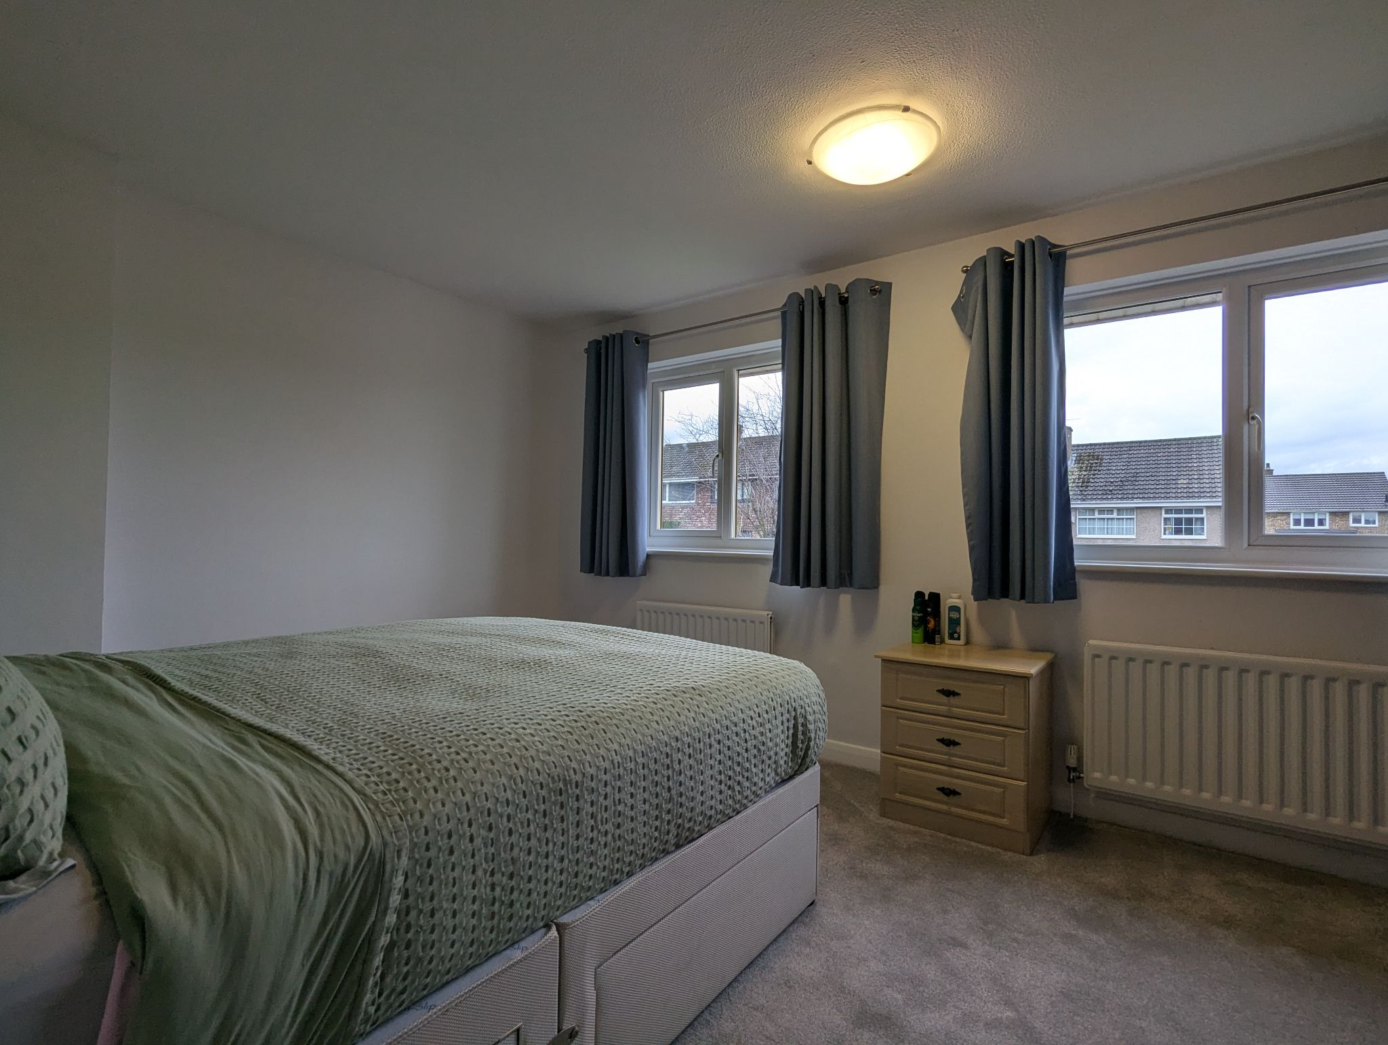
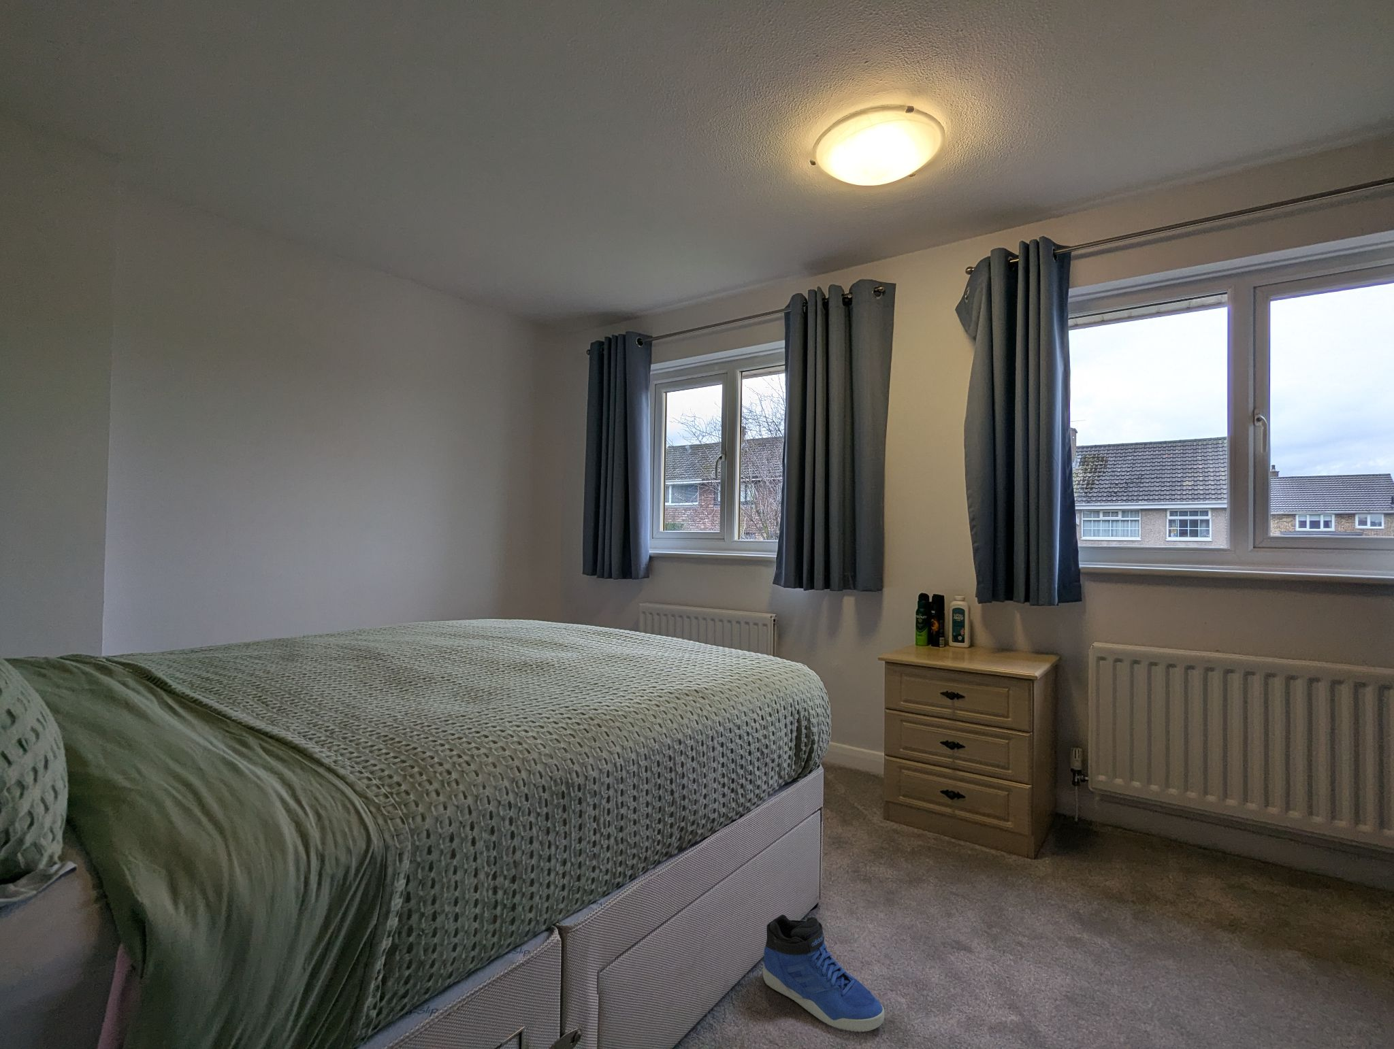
+ sneaker [763,915,885,1032]
